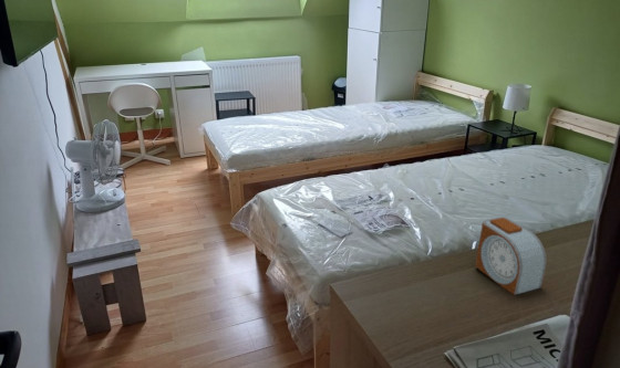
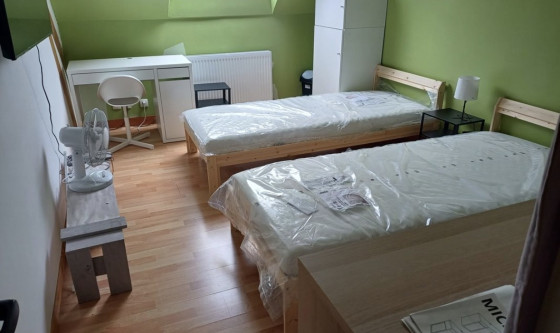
- alarm clock [474,217,548,296]
